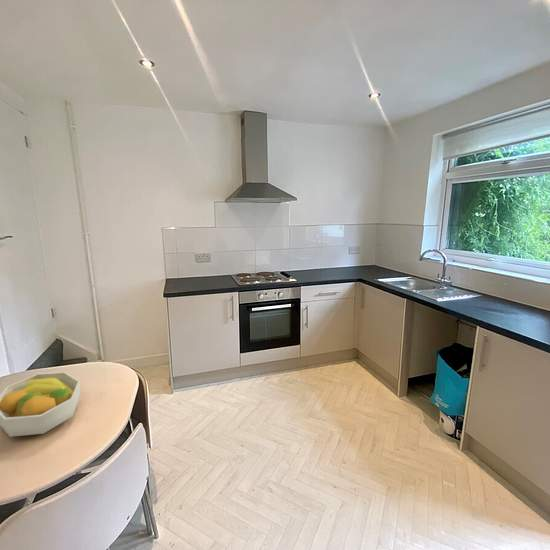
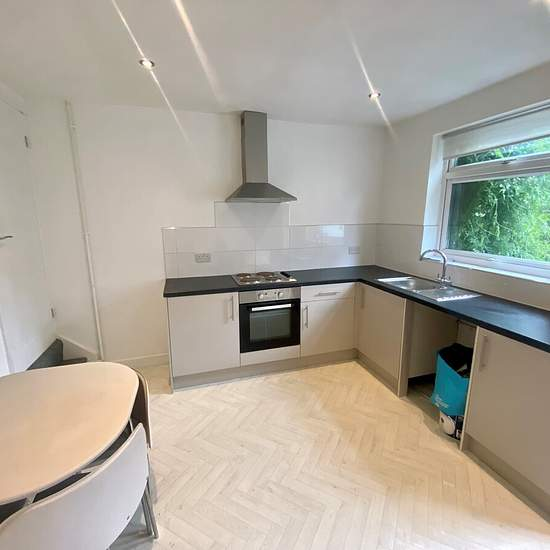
- fruit bowl [0,371,81,438]
